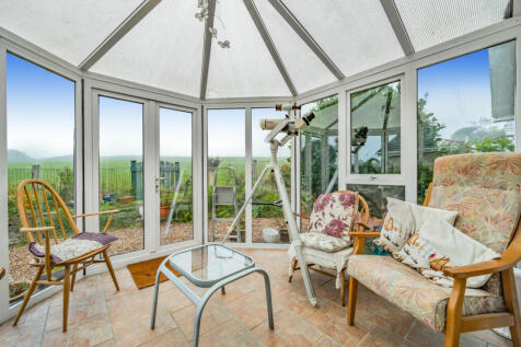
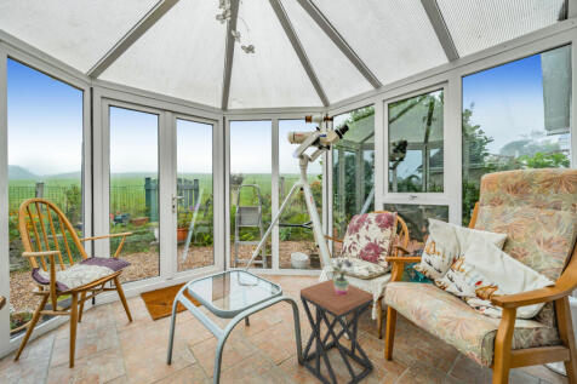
+ potted plant [331,246,356,294]
+ stool [299,277,375,384]
